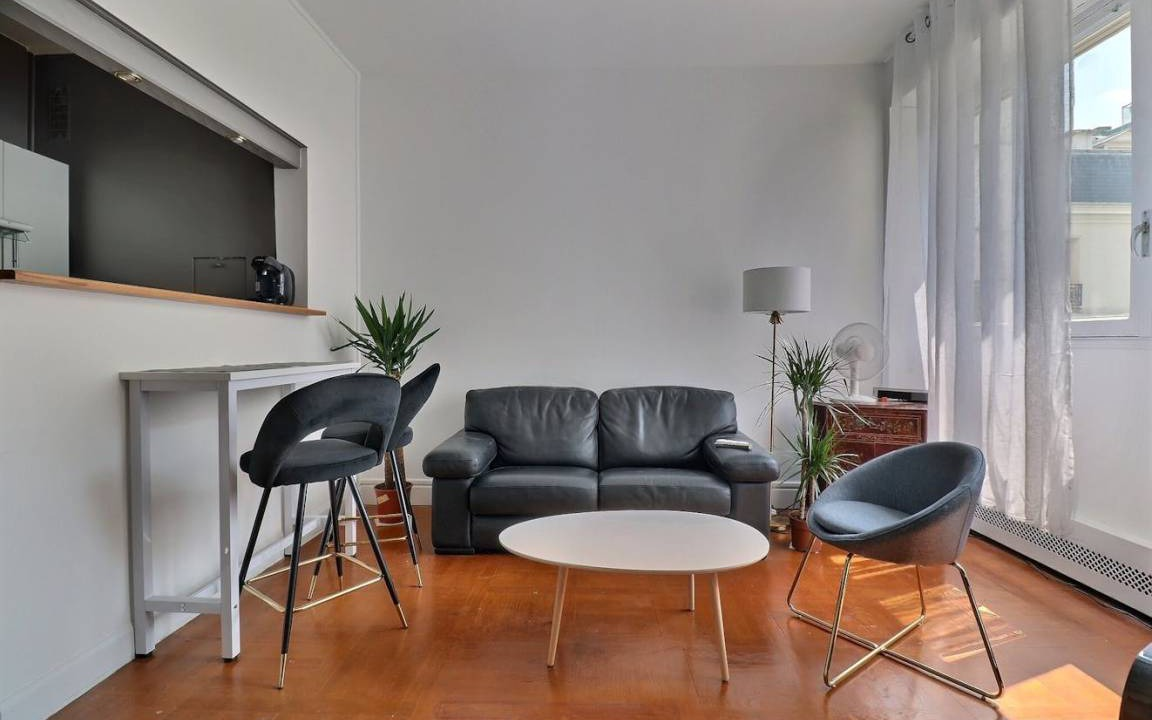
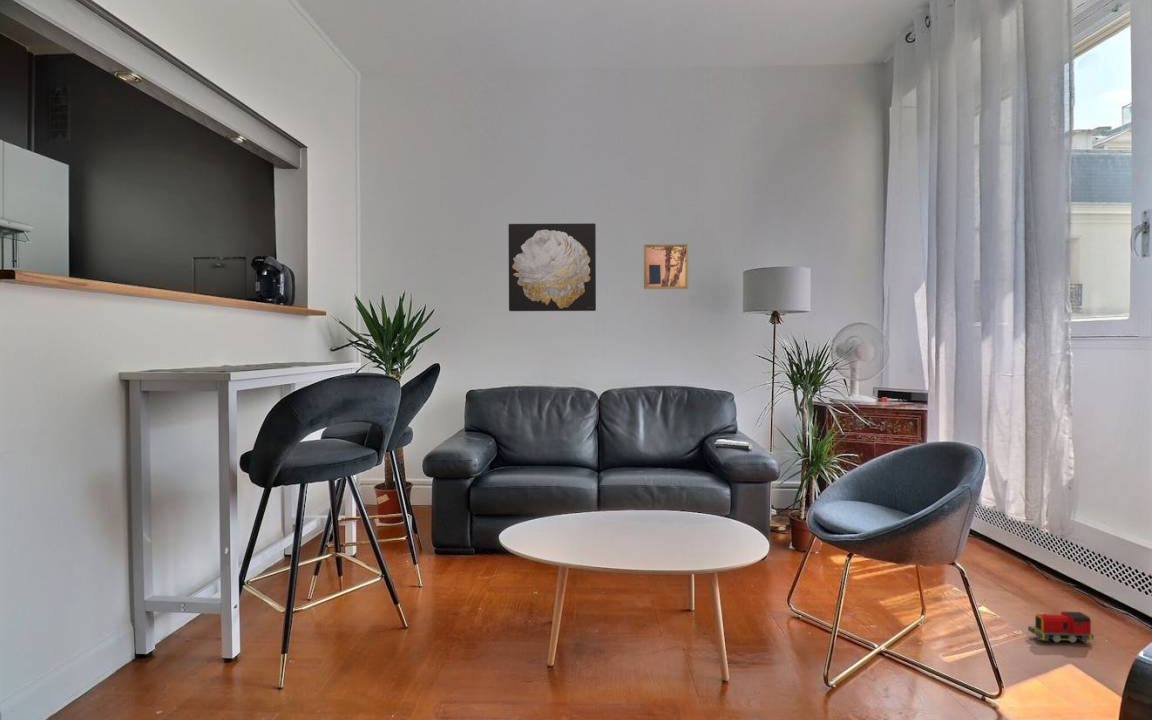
+ toy train [1027,611,1095,644]
+ wall art [643,243,689,290]
+ wall art [508,222,597,312]
